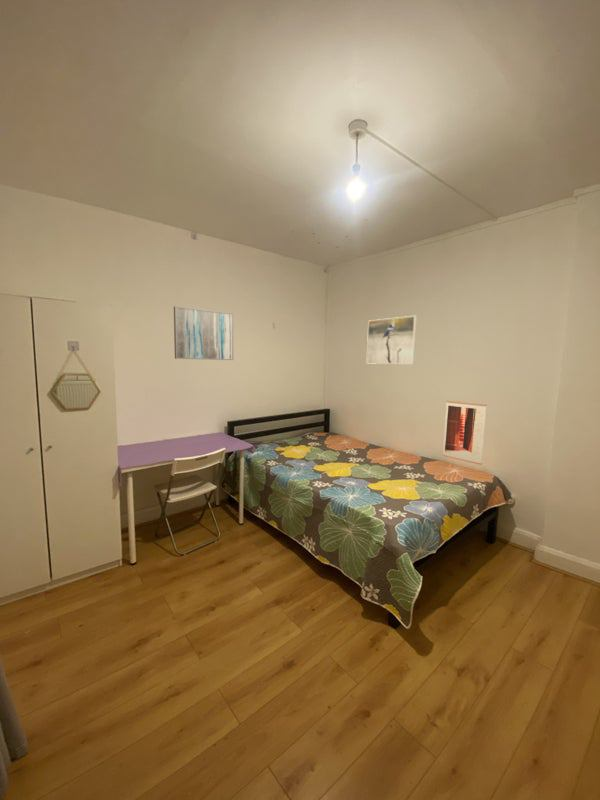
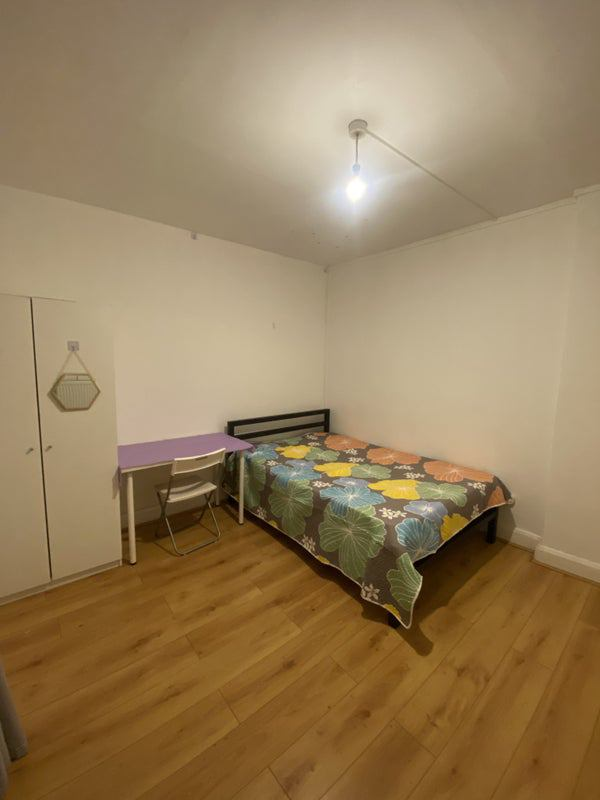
- wall art [442,400,487,466]
- wall art [173,305,234,361]
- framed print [366,315,418,365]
